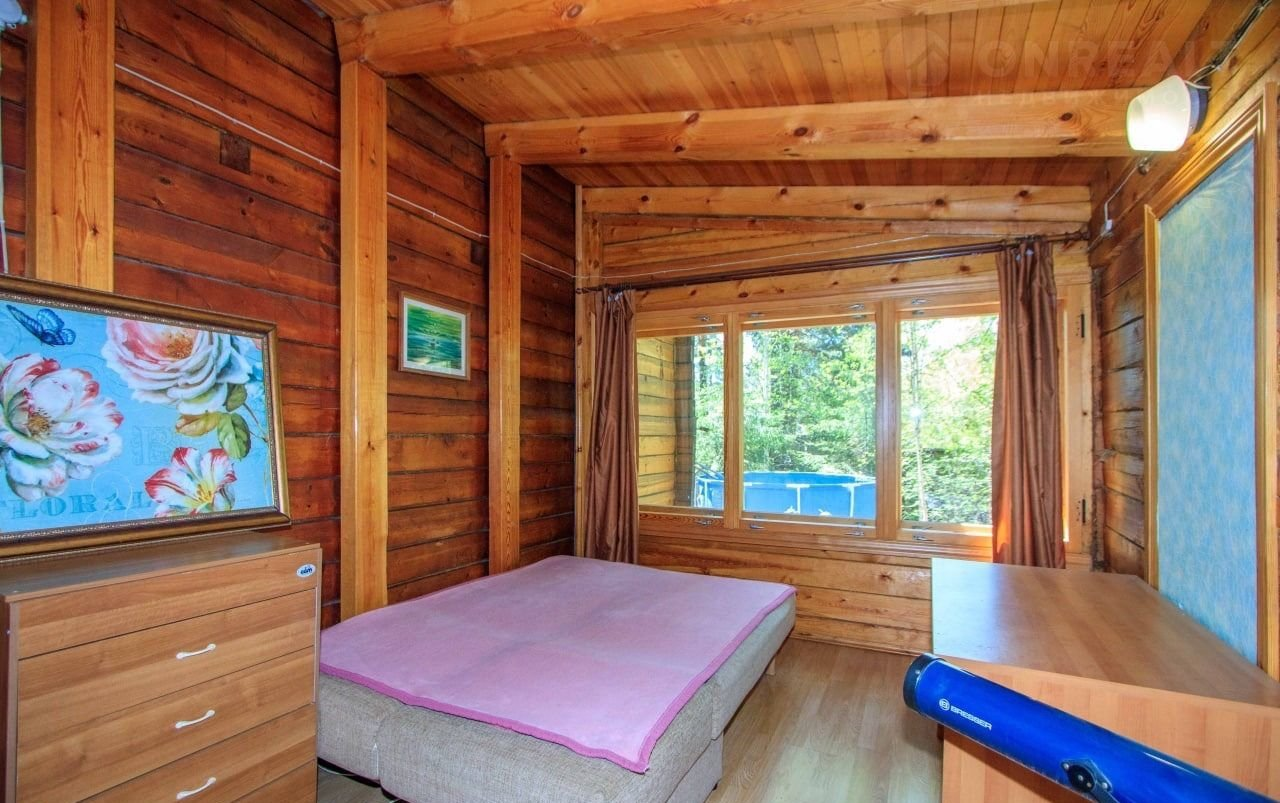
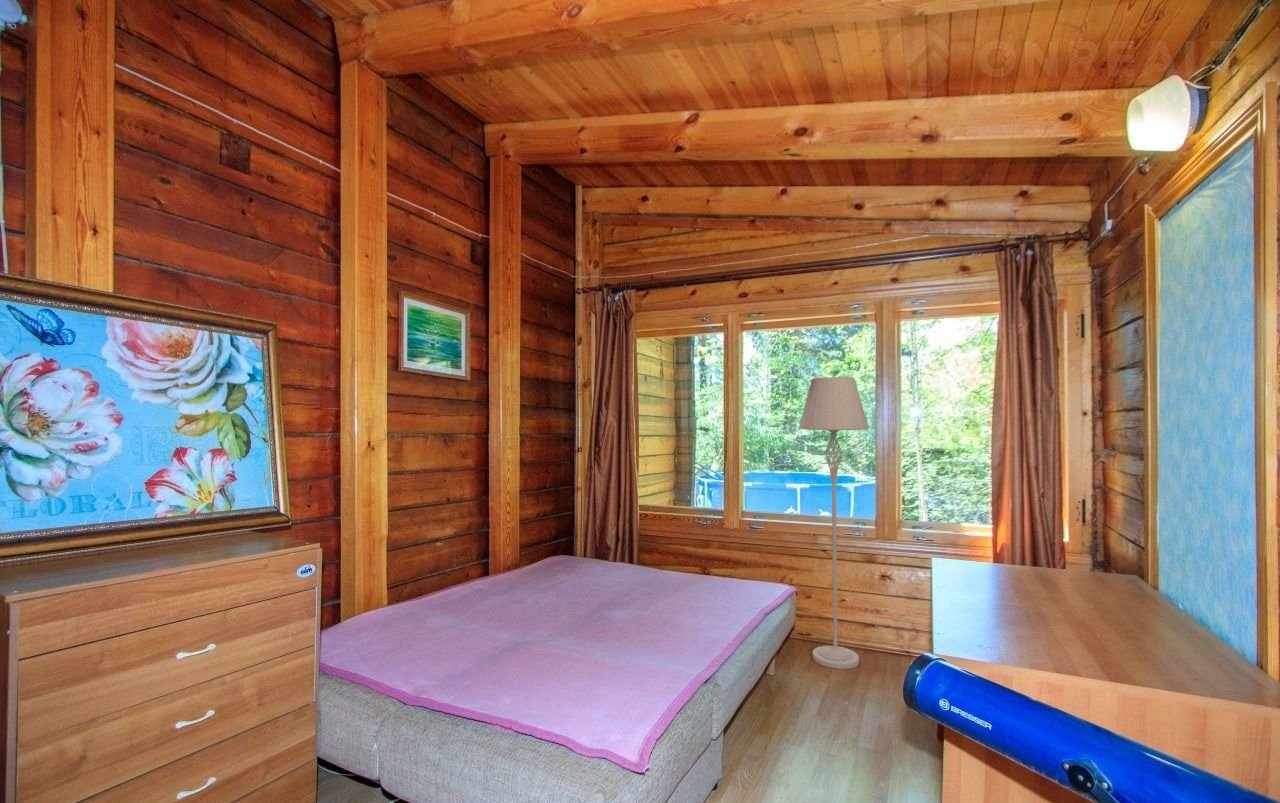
+ floor lamp [798,376,870,670]
